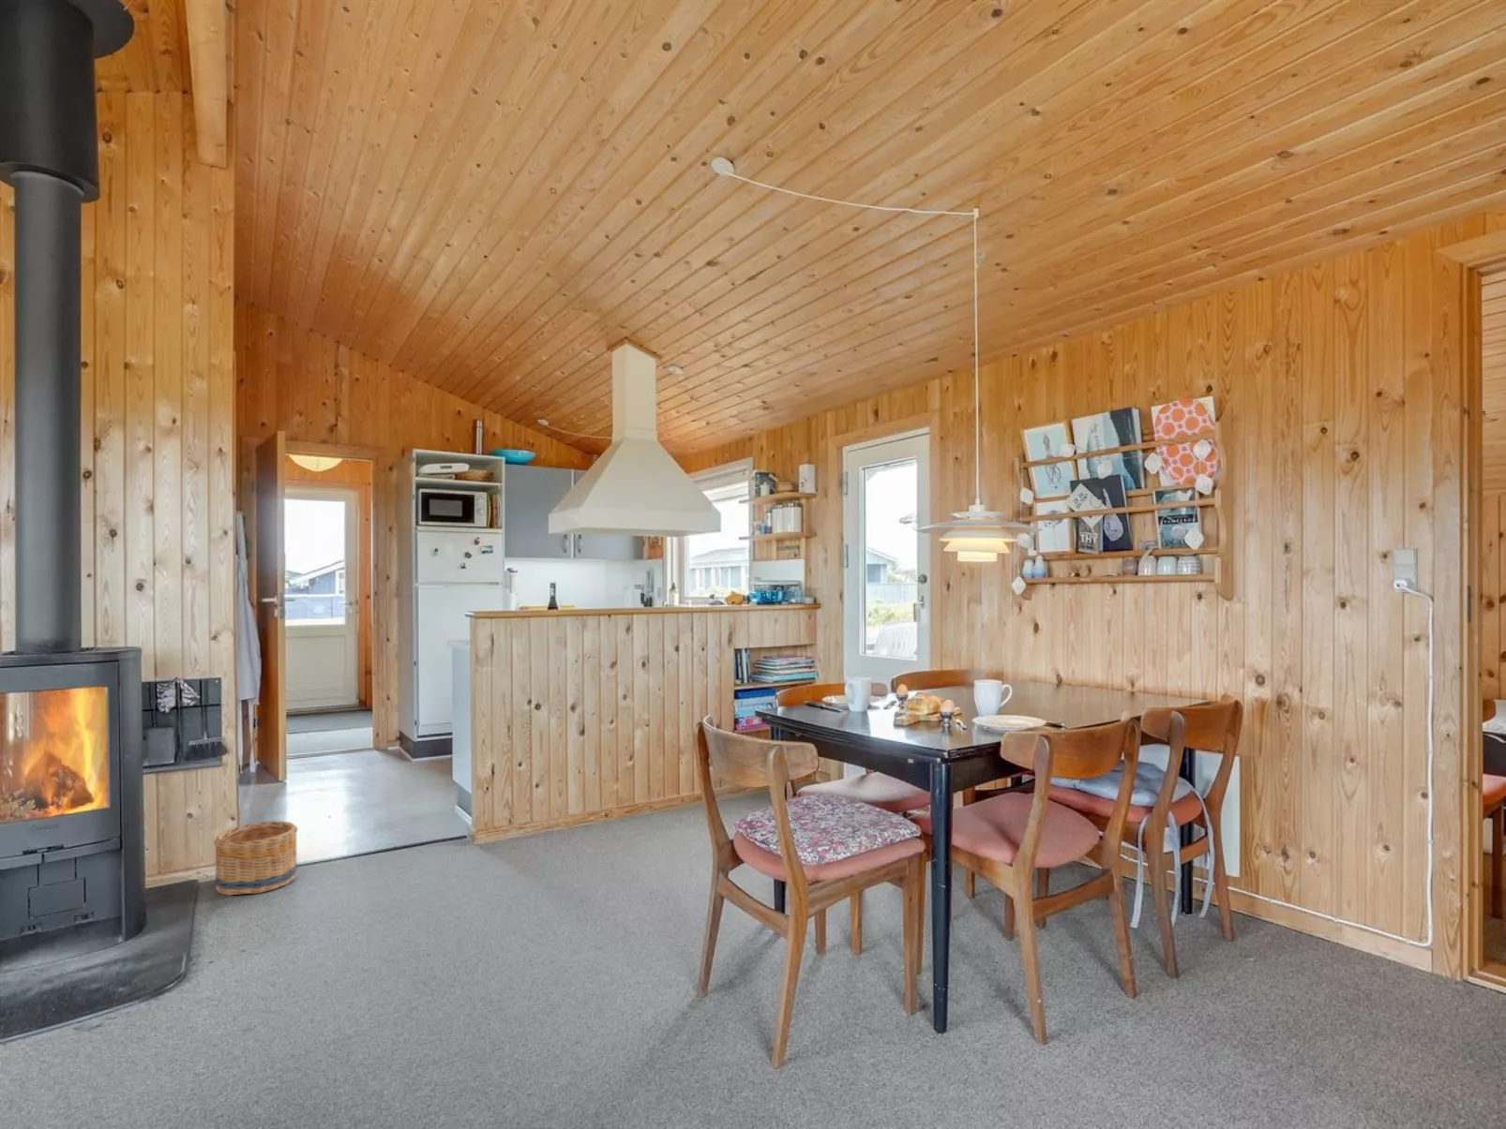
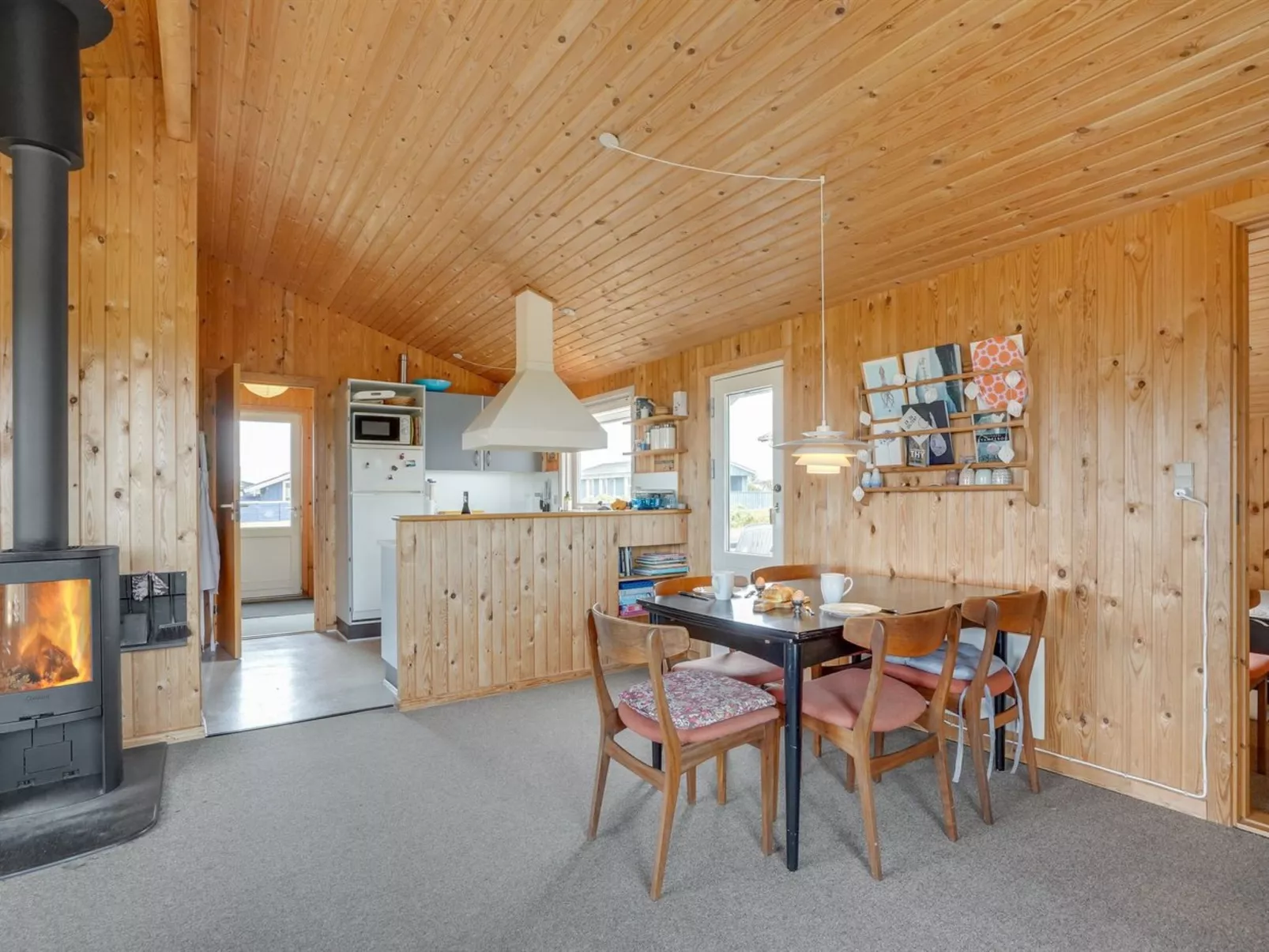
- basket [212,819,299,897]
